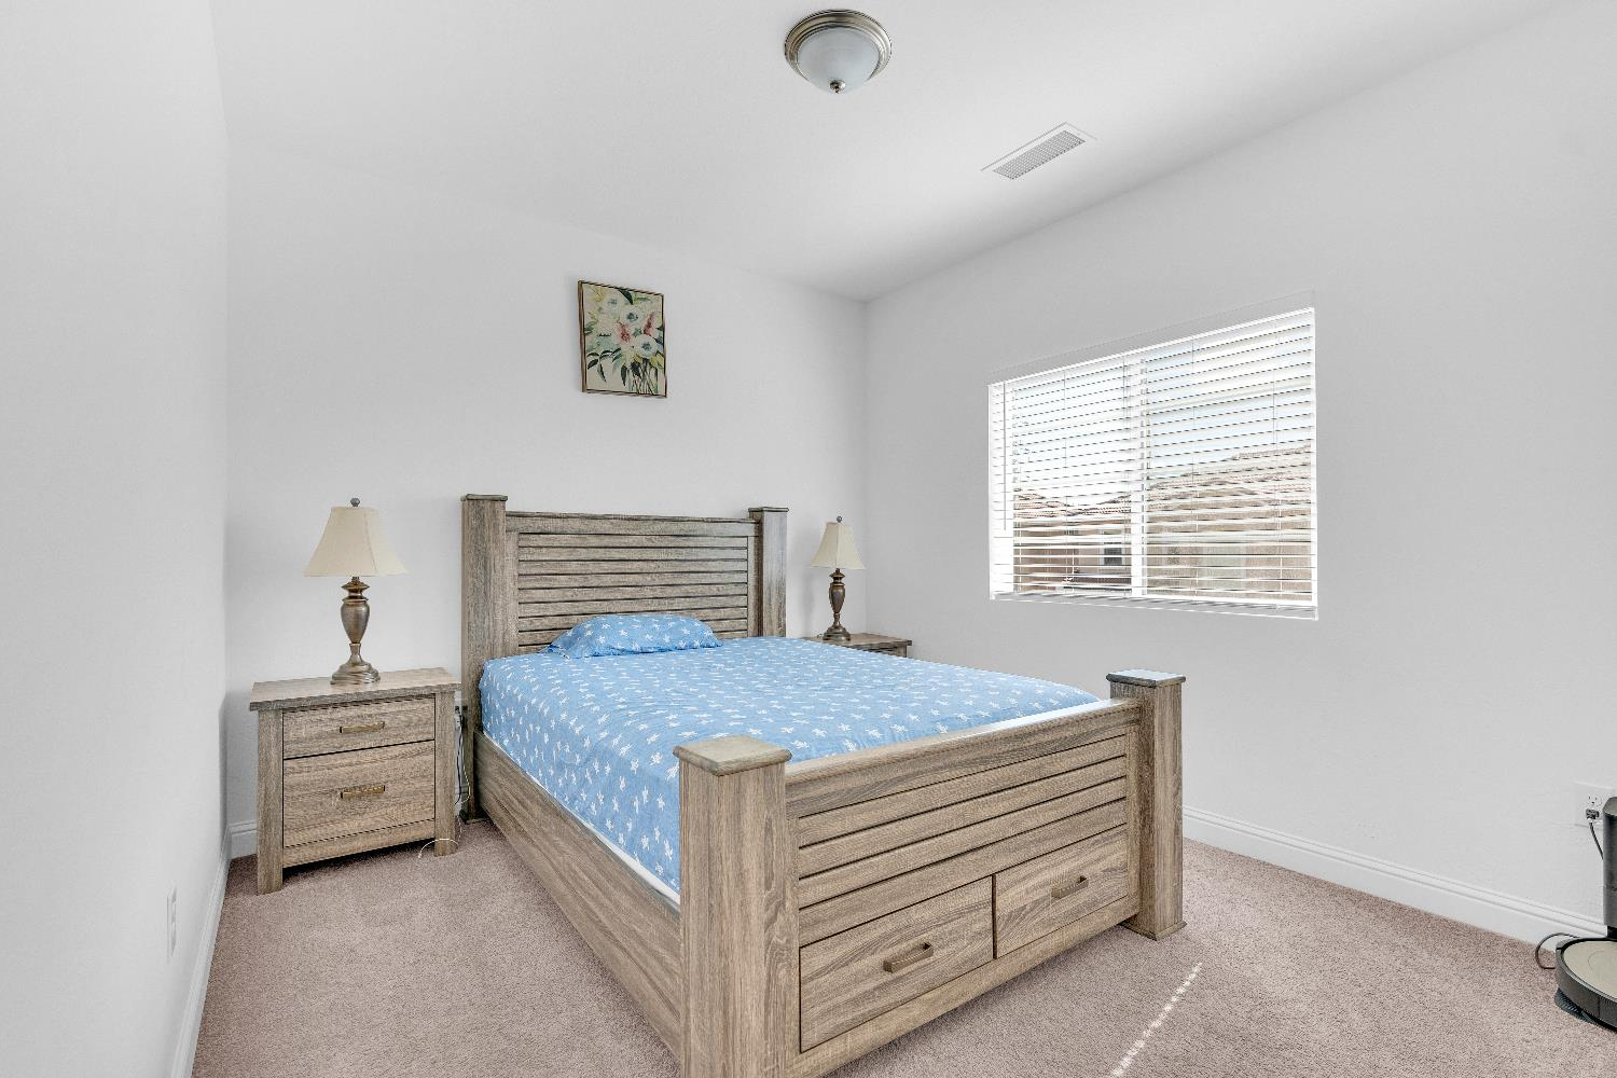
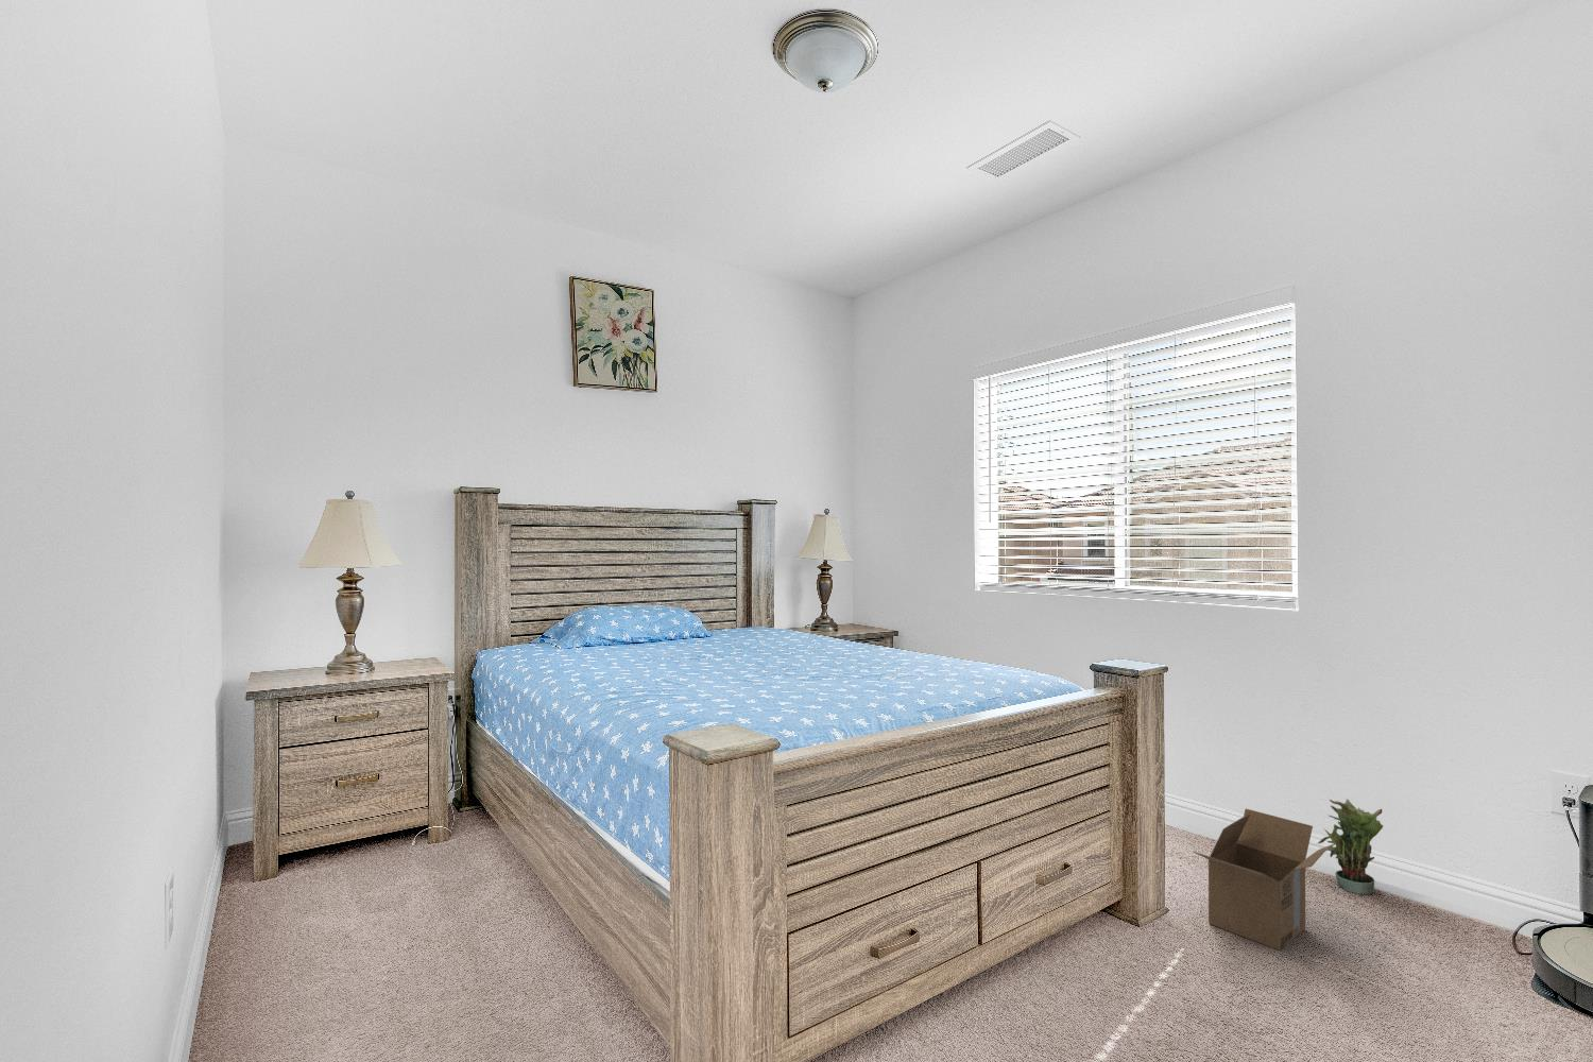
+ cardboard box [1192,808,1336,952]
+ potted plant [1317,798,1383,895]
